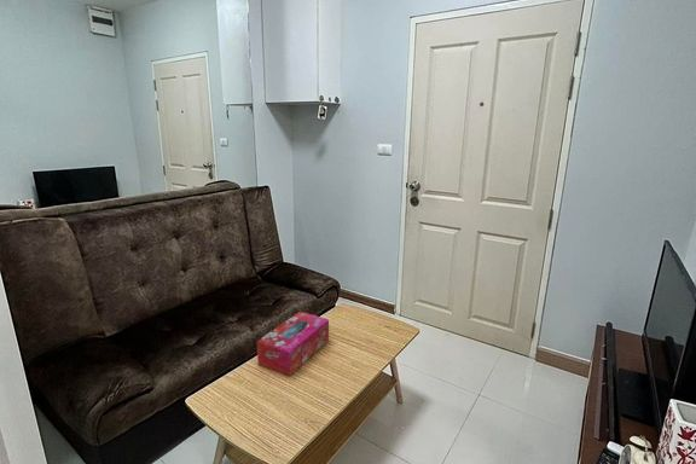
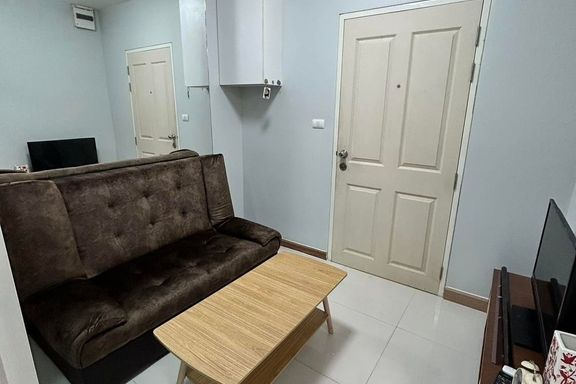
- tissue box [256,311,330,377]
